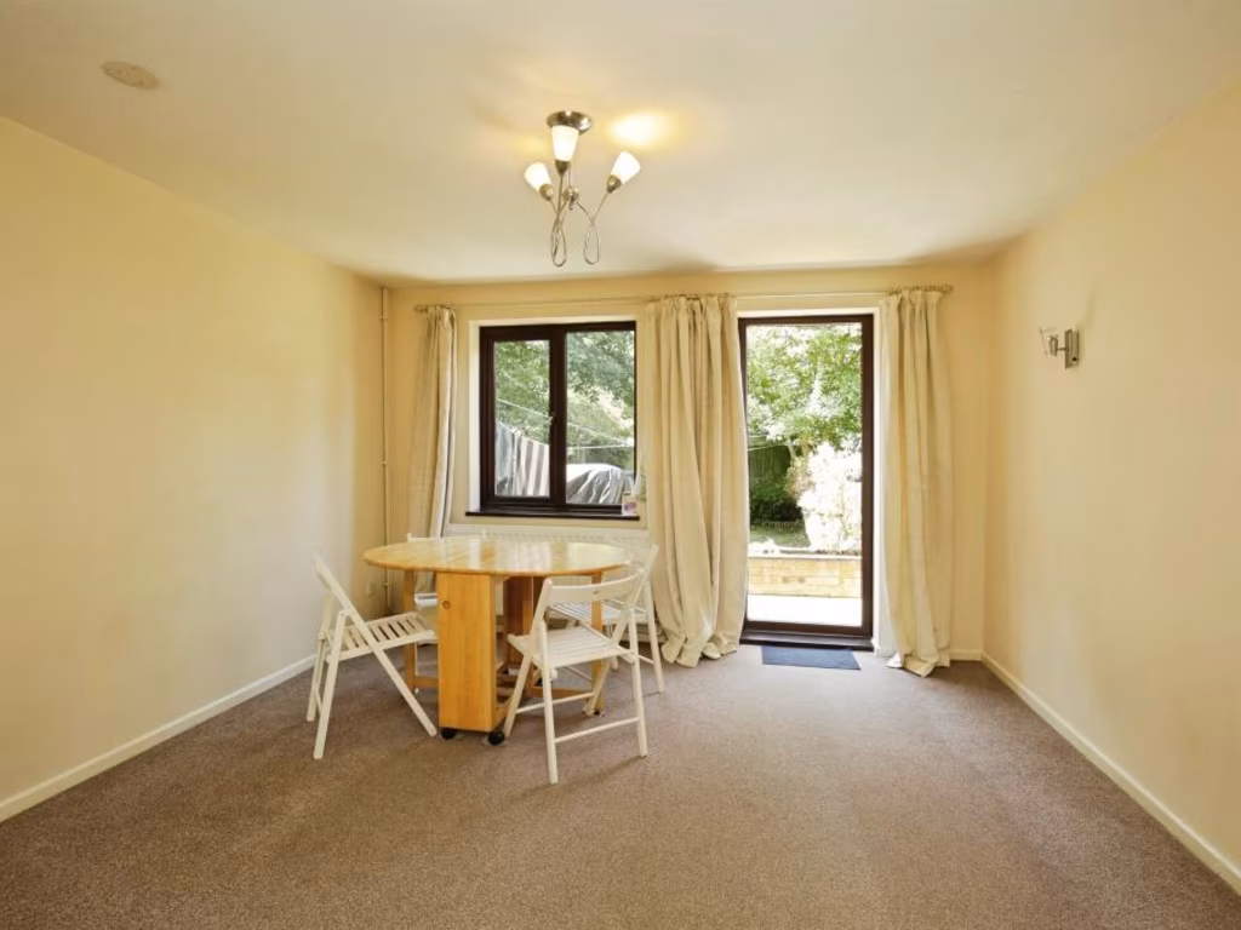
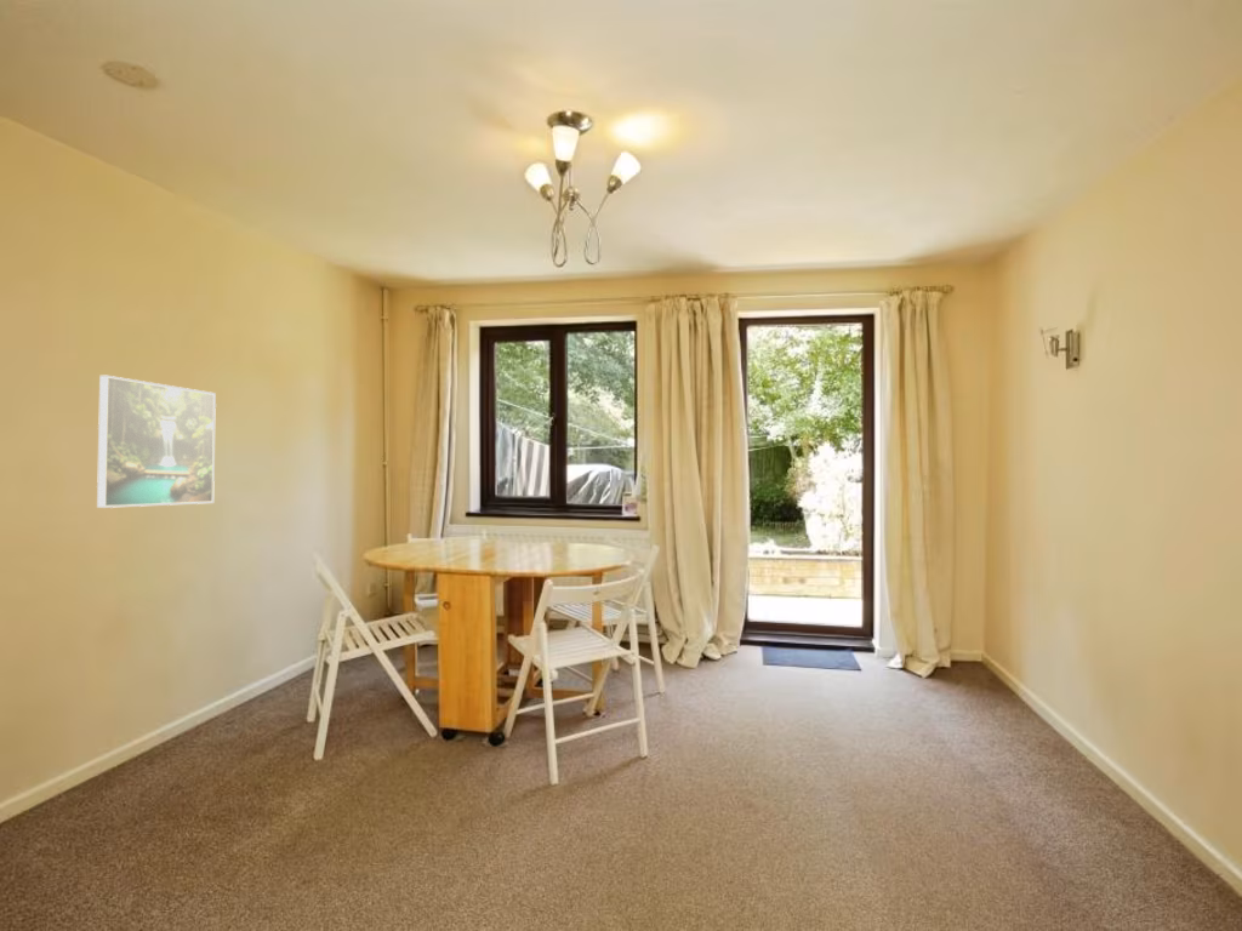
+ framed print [96,375,217,509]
